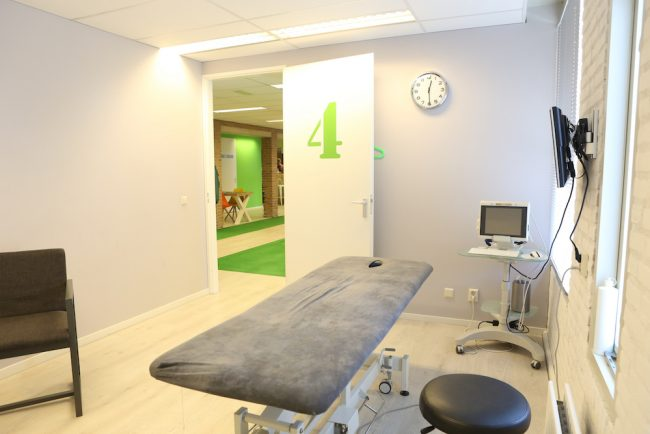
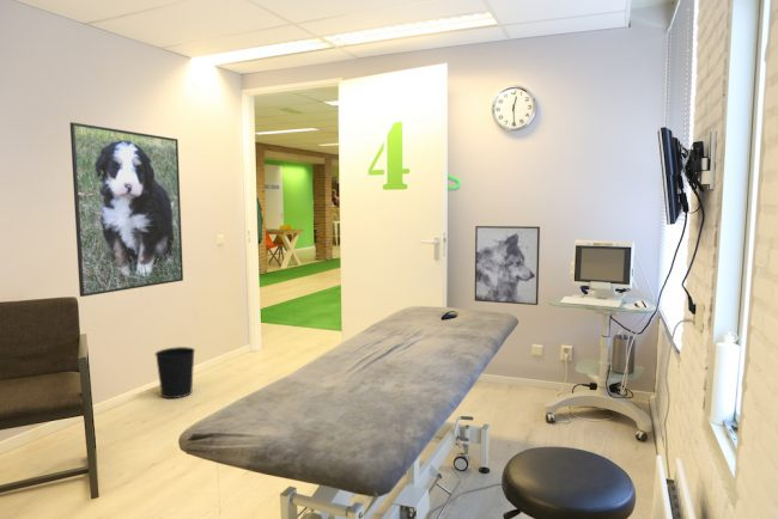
+ wall art [474,225,541,306]
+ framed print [69,121,184,298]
+ wastebasket [154,346,196,399]
